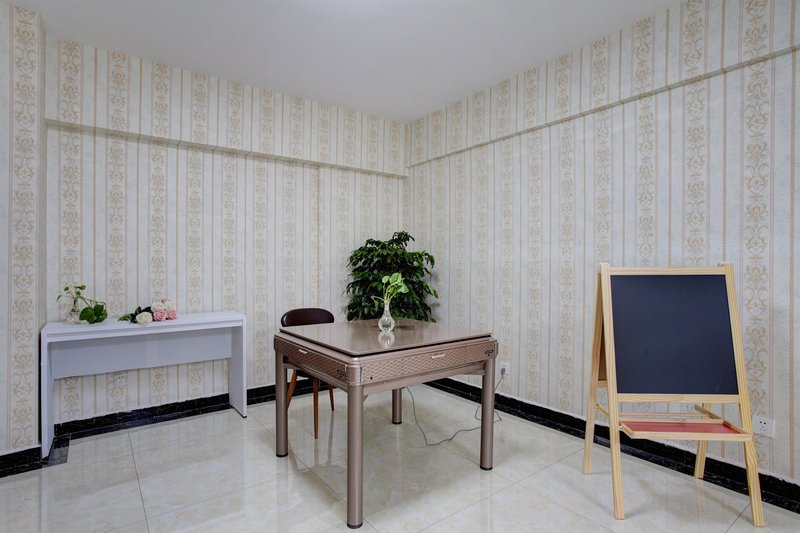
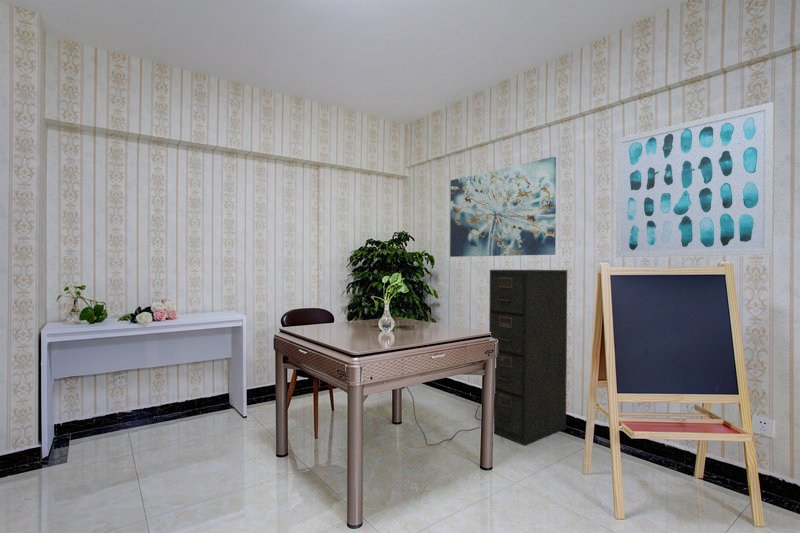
+ filing cabinet [488,269,568,447]
+ wall art [449,156,557,258]
+ wall art [615,101,775,258]
